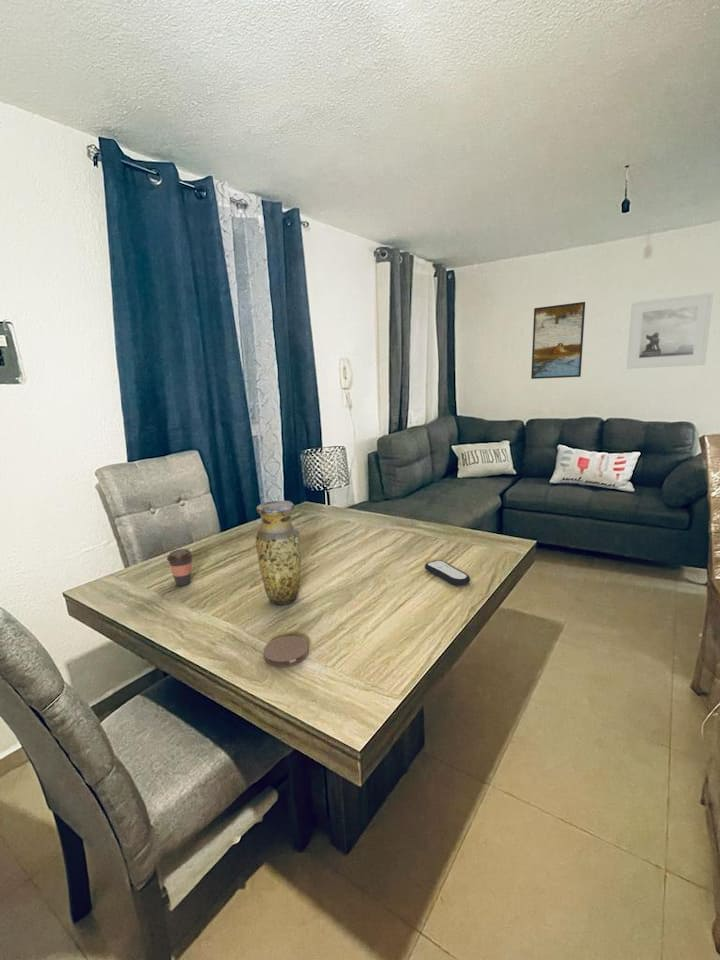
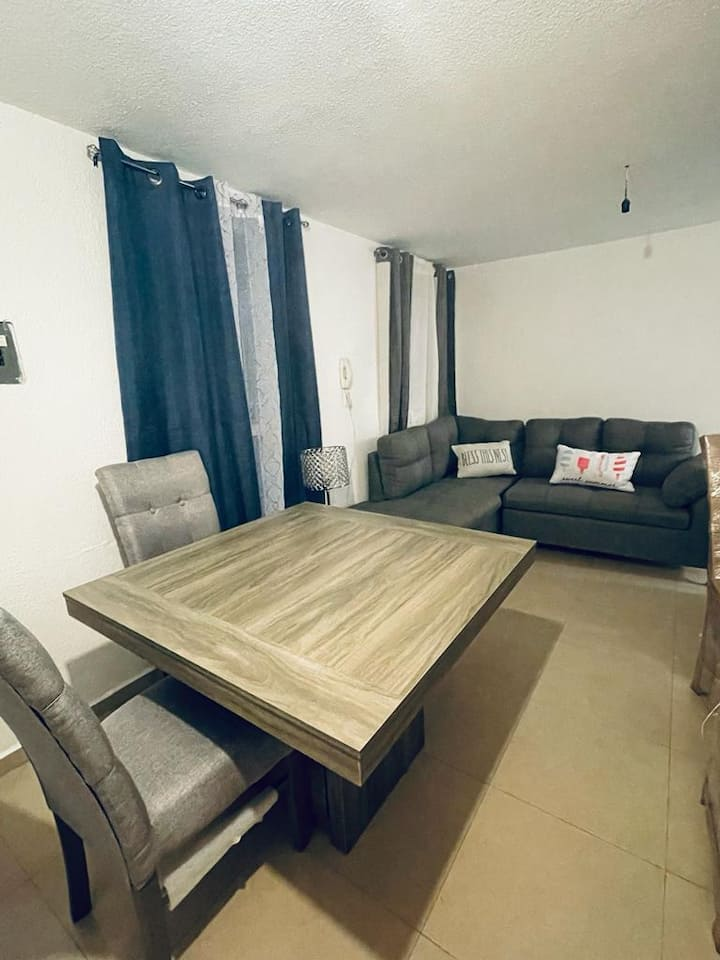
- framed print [530,301,586,380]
- vase [255,500,302,606]
- coffee cup [166,548,195,586]
- remote control [424,559,471,586]
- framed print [626,292,714,370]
- coaster [262,635,310,668]
